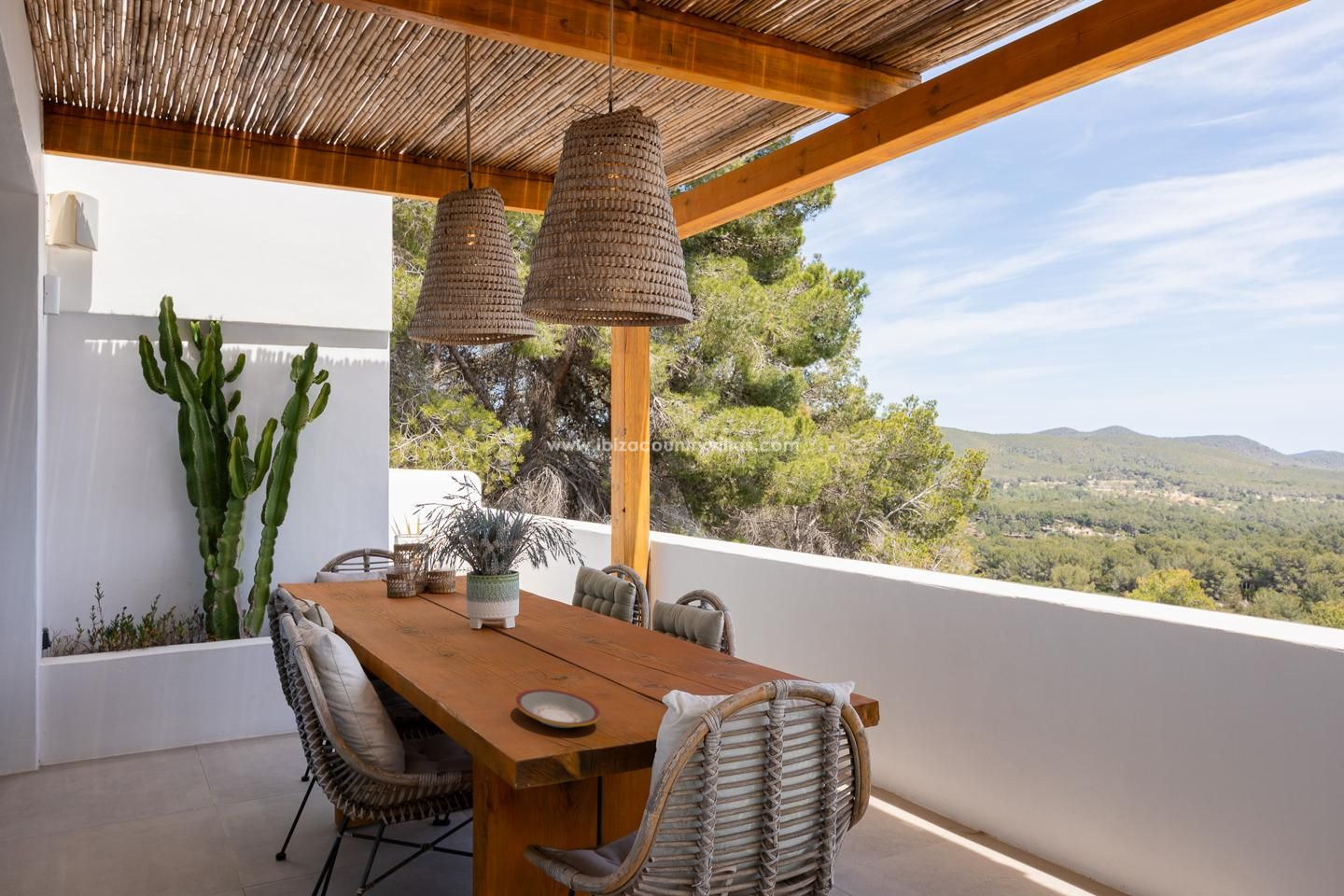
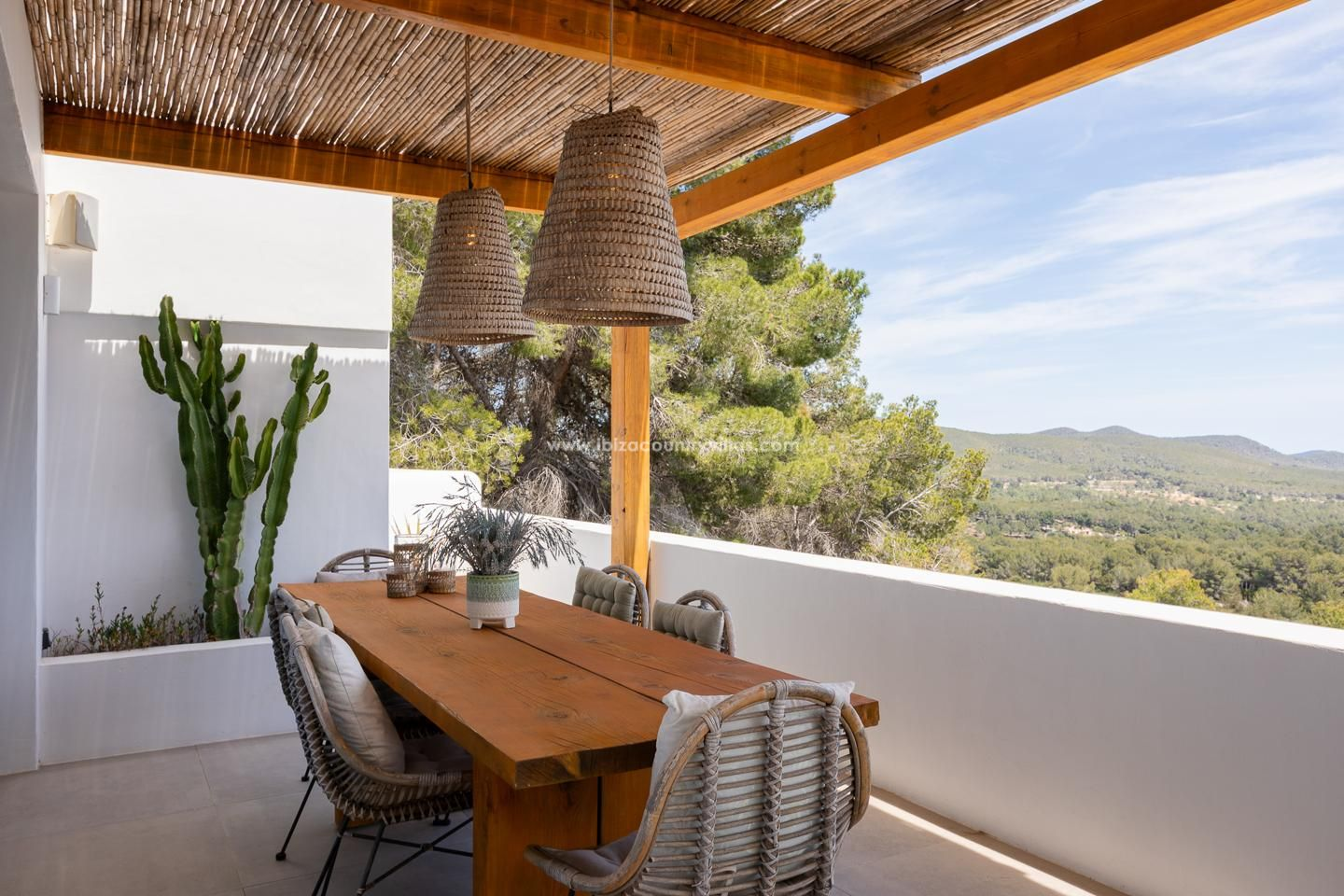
- plate [515,688,601,729]
